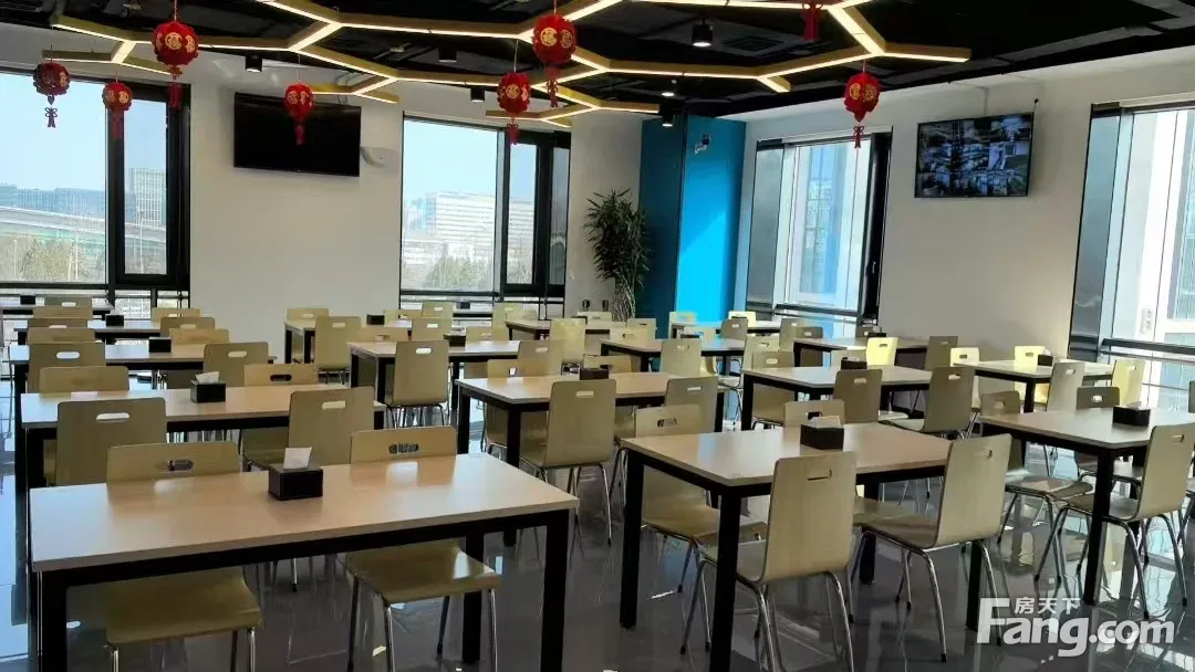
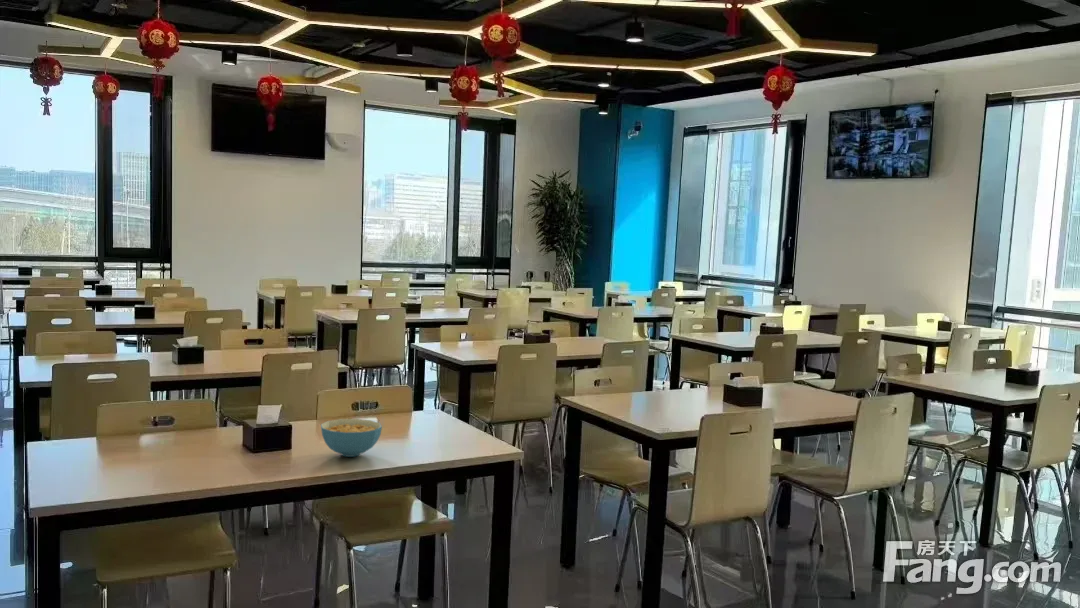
+ cereal bowl [320,418,383,458]
